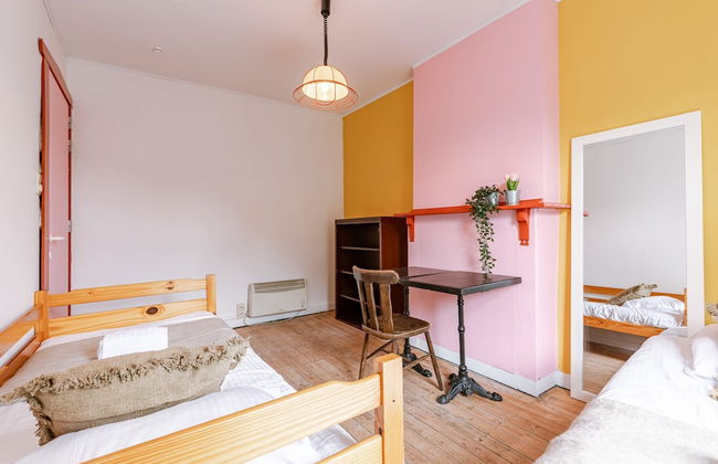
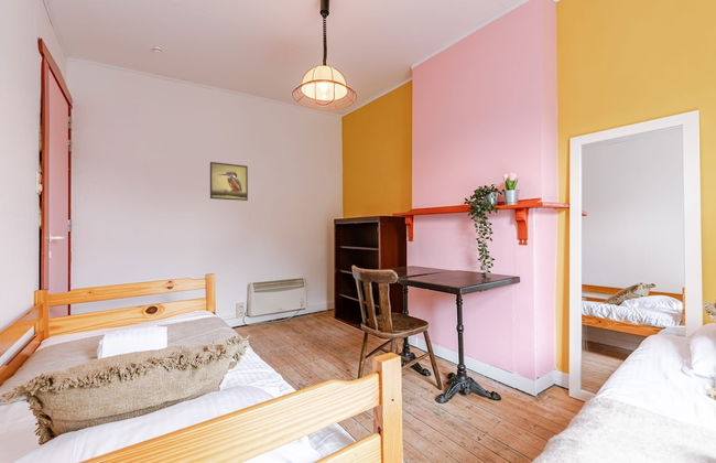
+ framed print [209,161,249,202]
